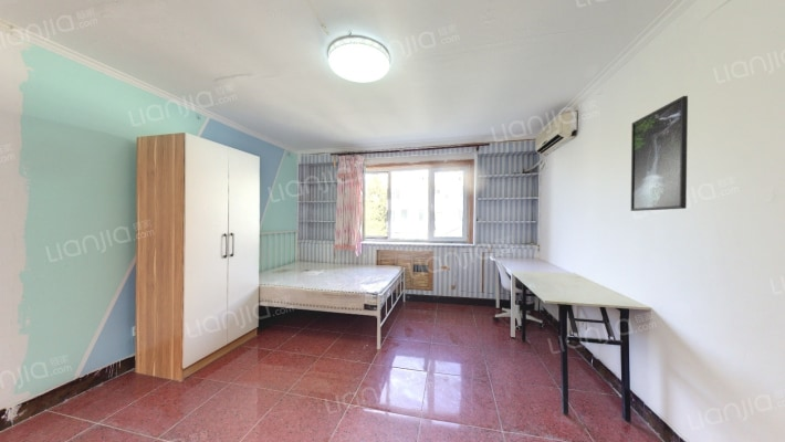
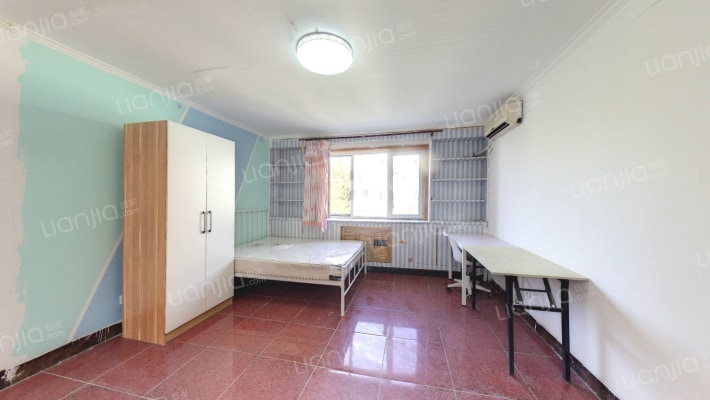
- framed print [630,95,689,212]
